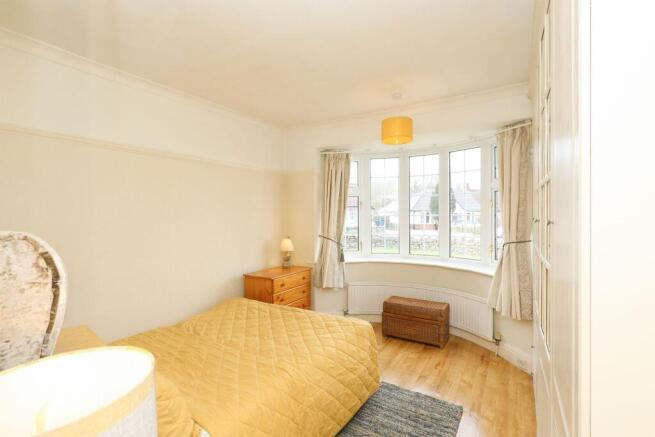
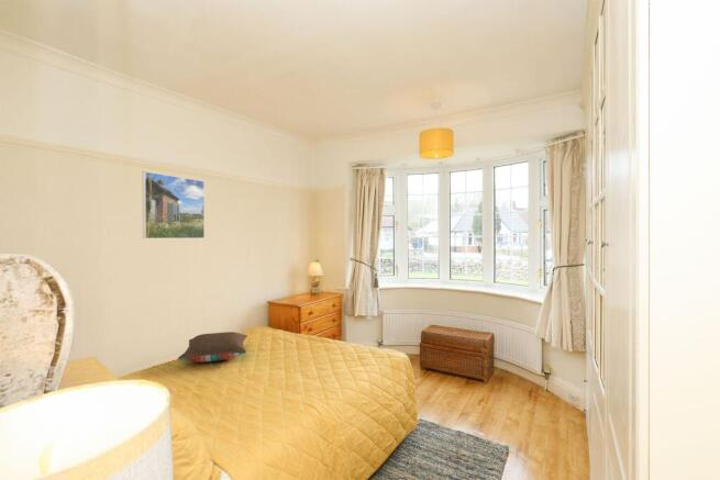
+ pillow [177,331,248,364]
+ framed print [142,170,206,239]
